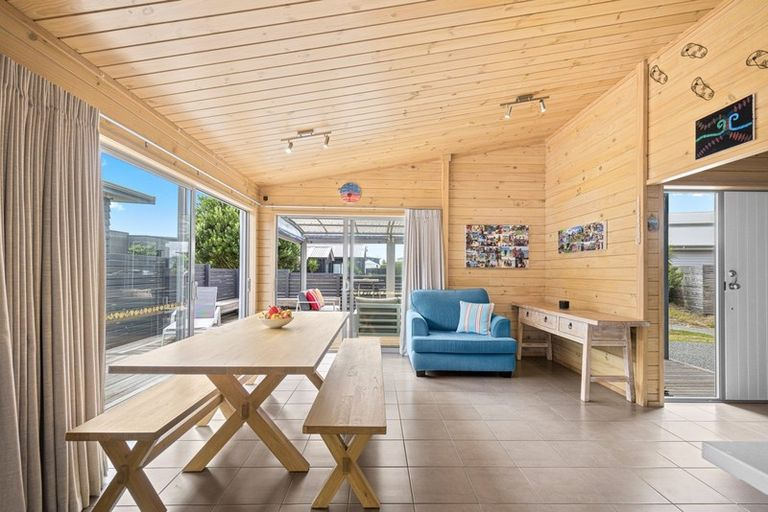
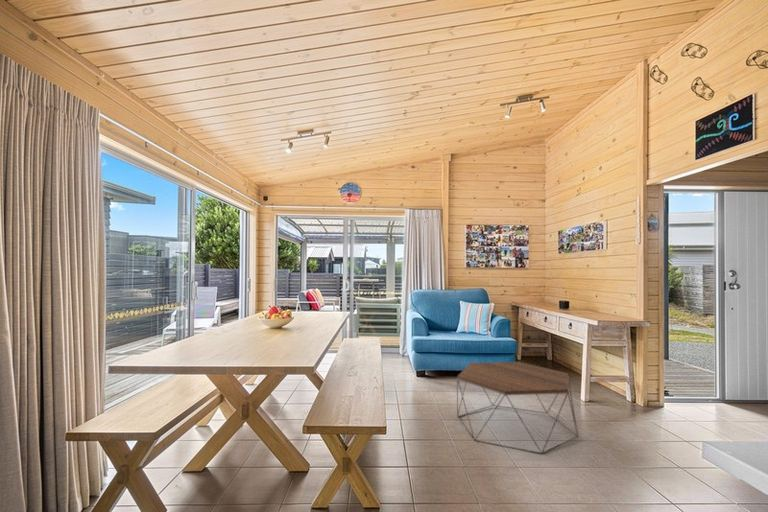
+ coffee table [456,361,579,455]
